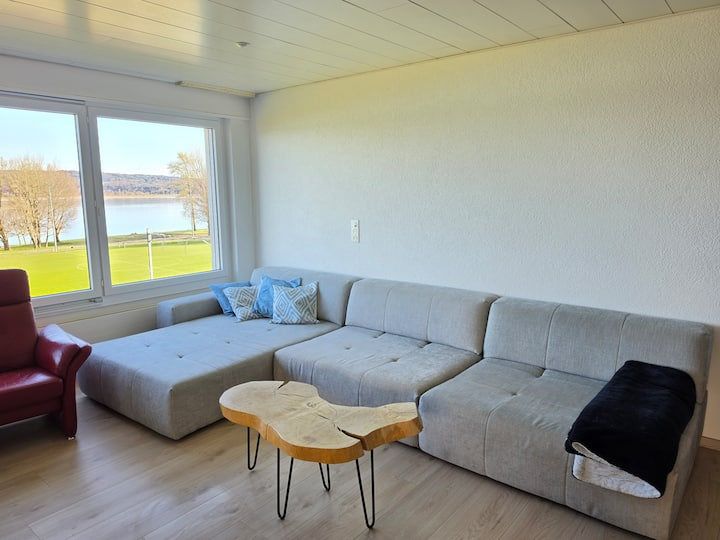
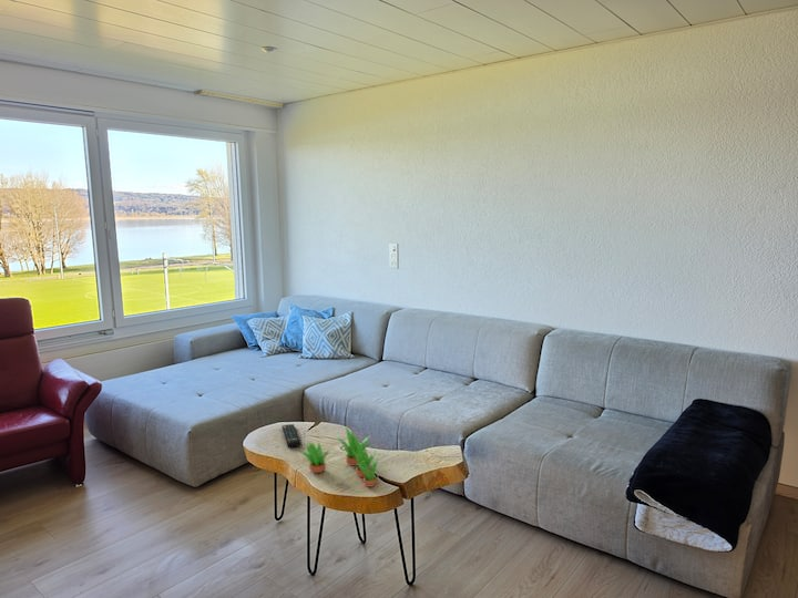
+ succulent plant [297,426,380,487]
+ remote control [280,423,301,448]
